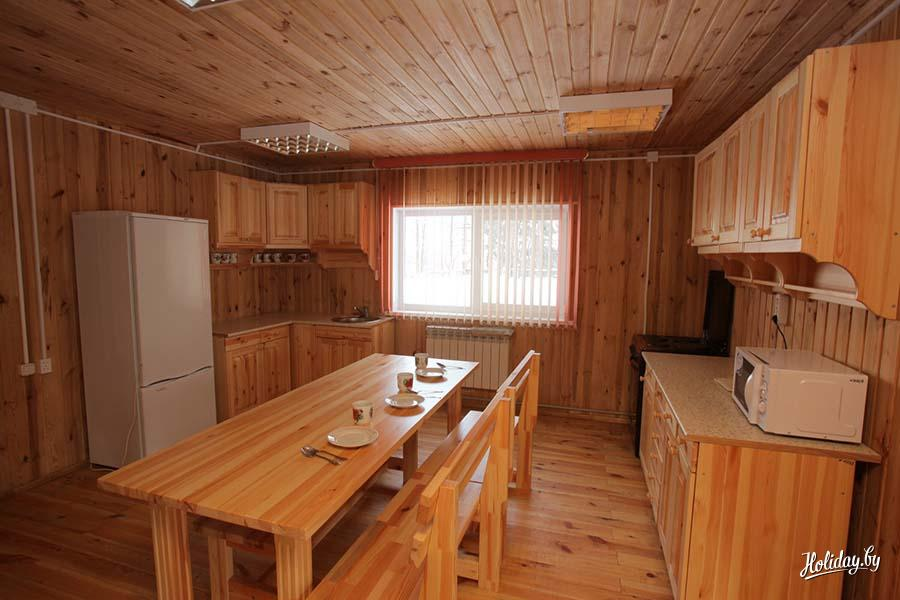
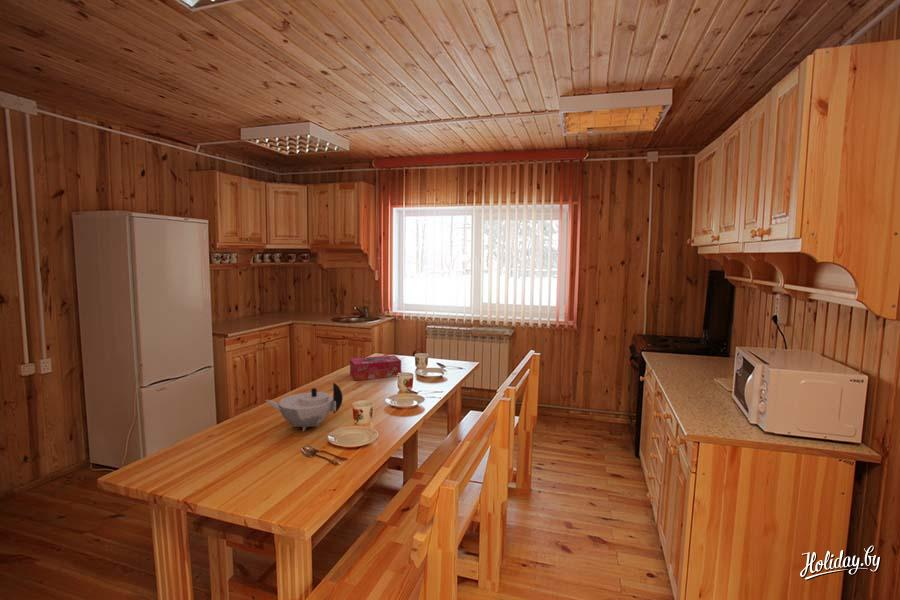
+ teapot [264,382,344,432]
+ tissue box [349,354,402,381]
